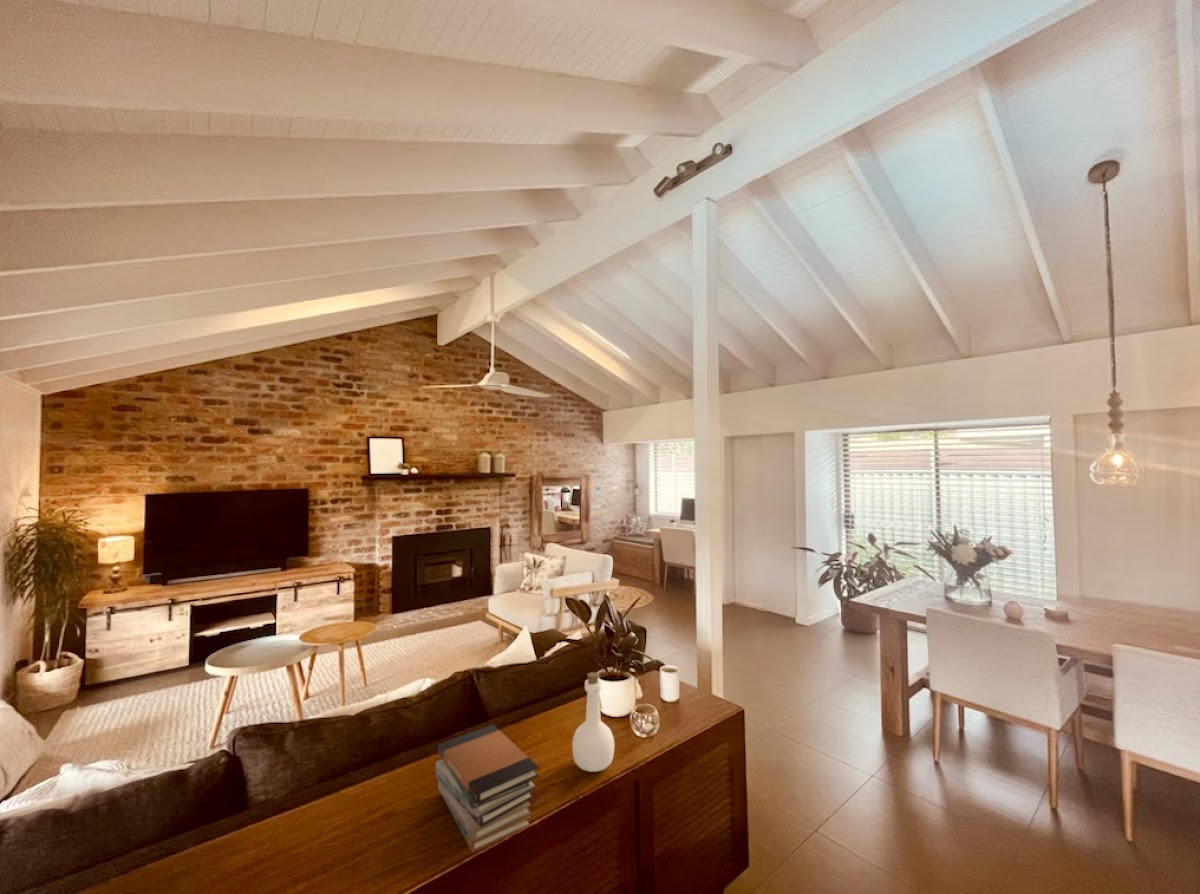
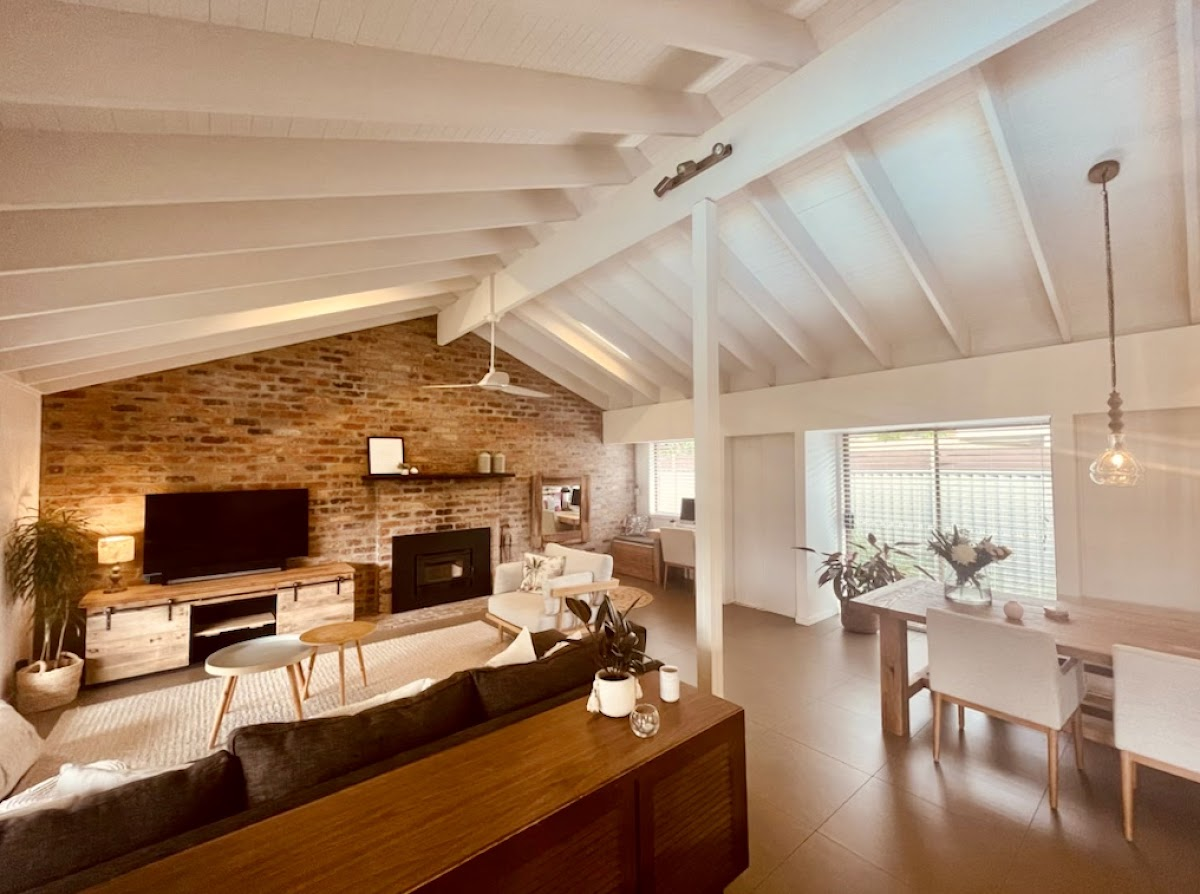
- book stack [435,724,540,854]
- bottle [571,671,615,773]
